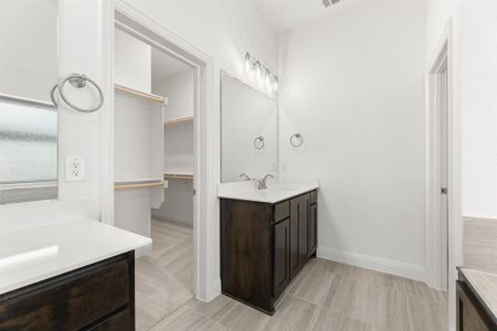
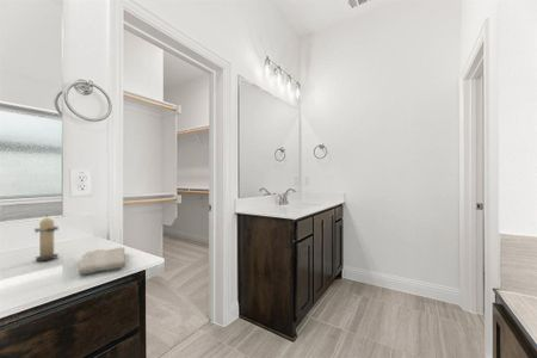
+ washcloth [78,246,126,276]
+ candle [33,214,60,261]
